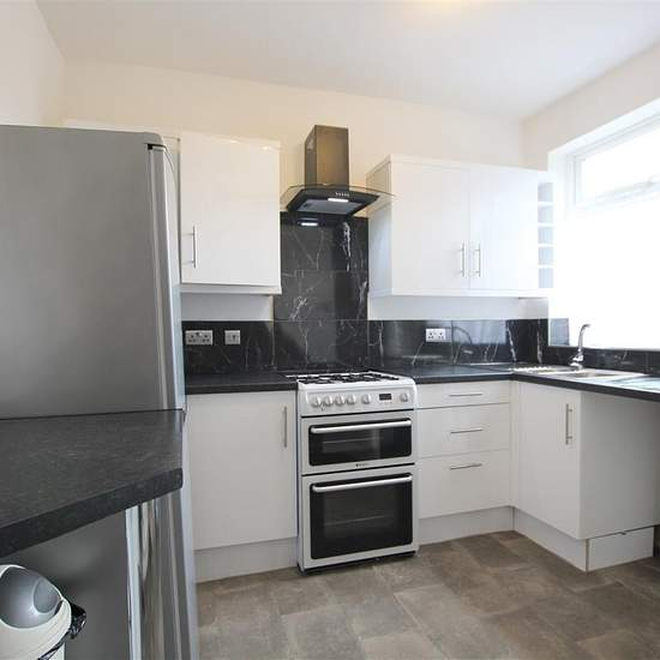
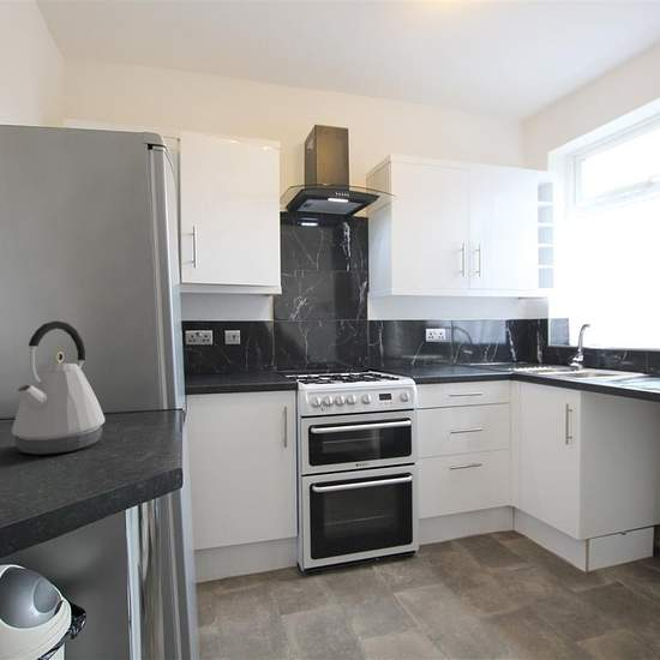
+ kettle [11,320,106,456]
